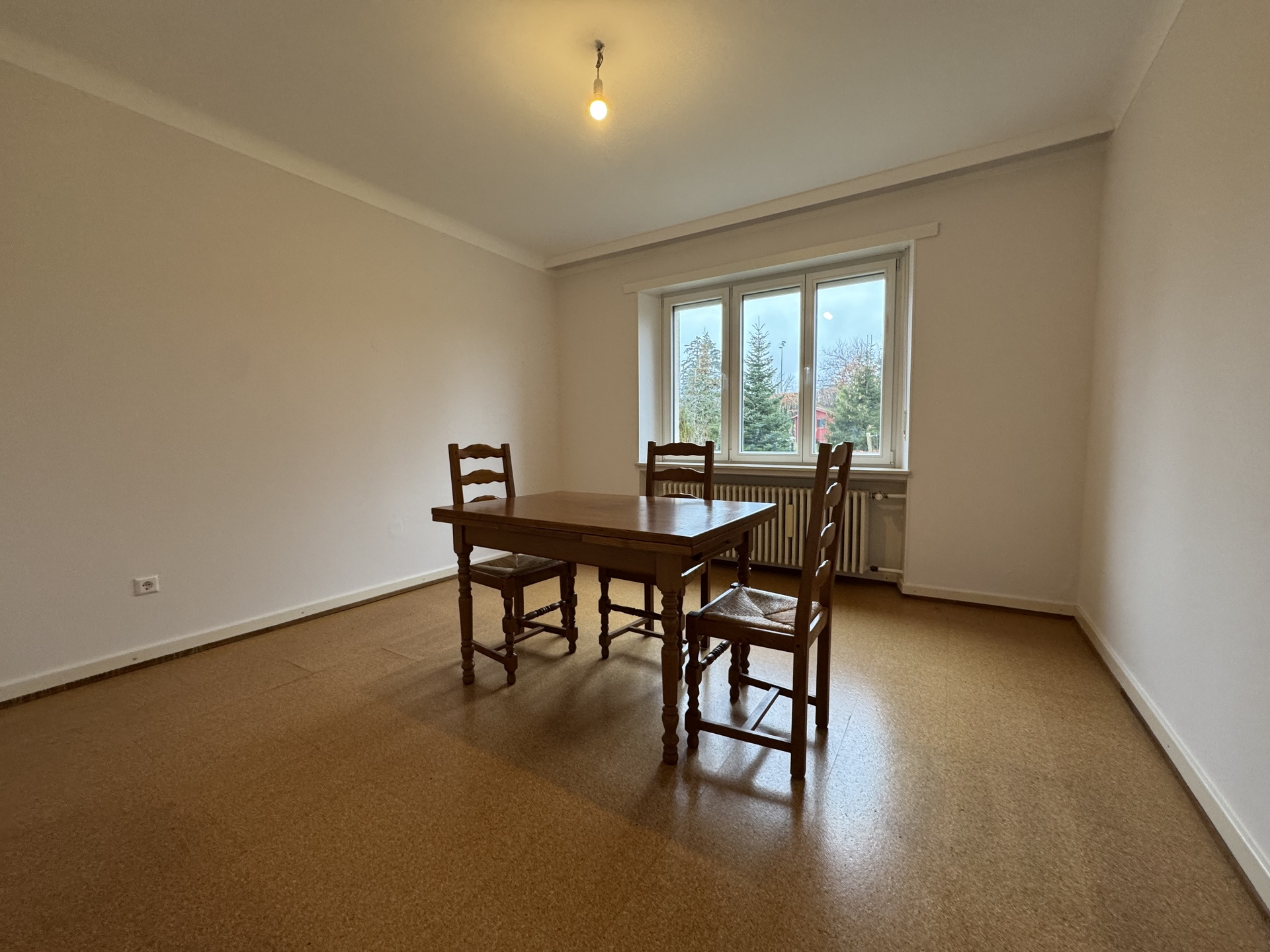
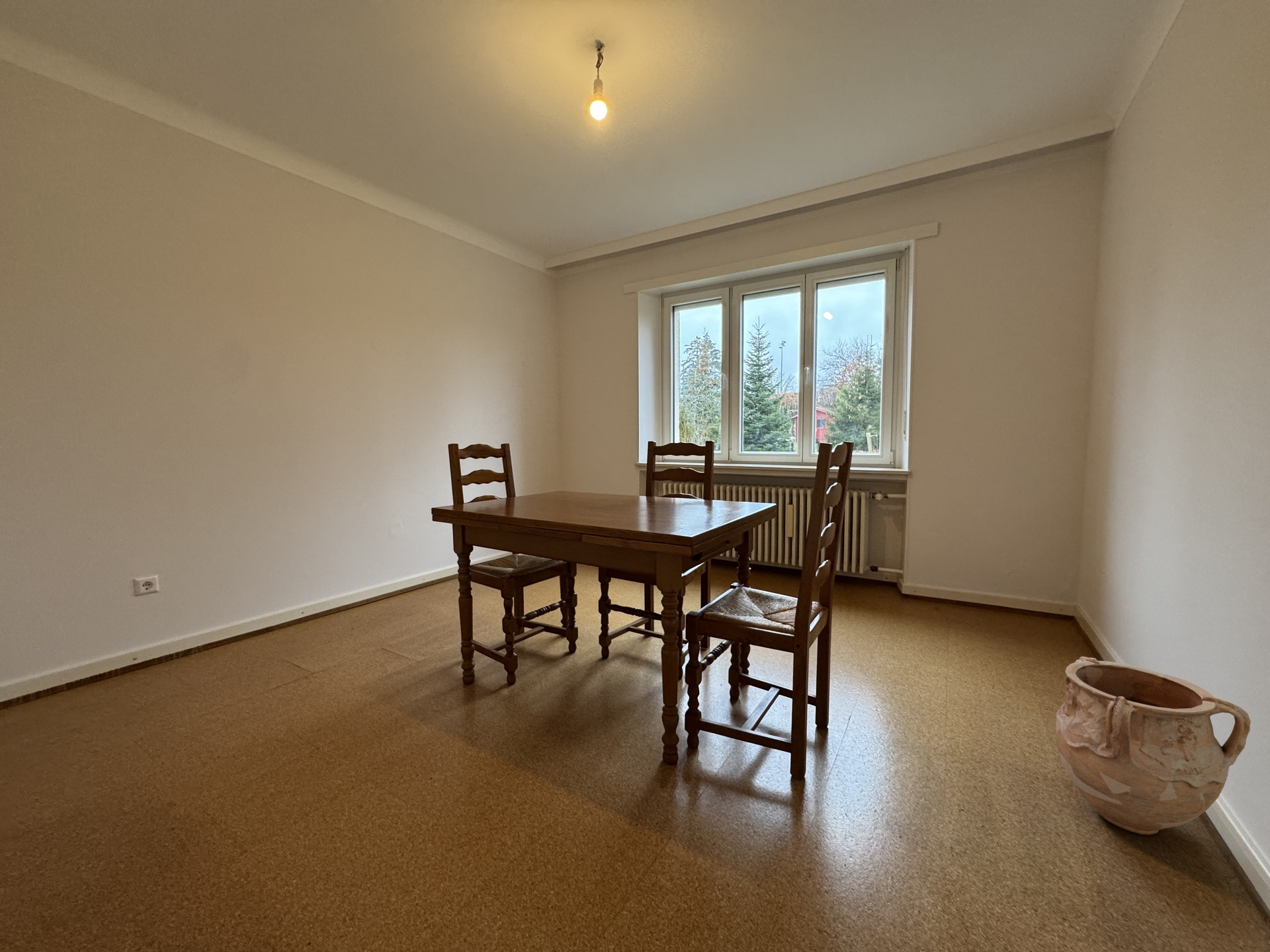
+ vase [1055,656,1251,836]
